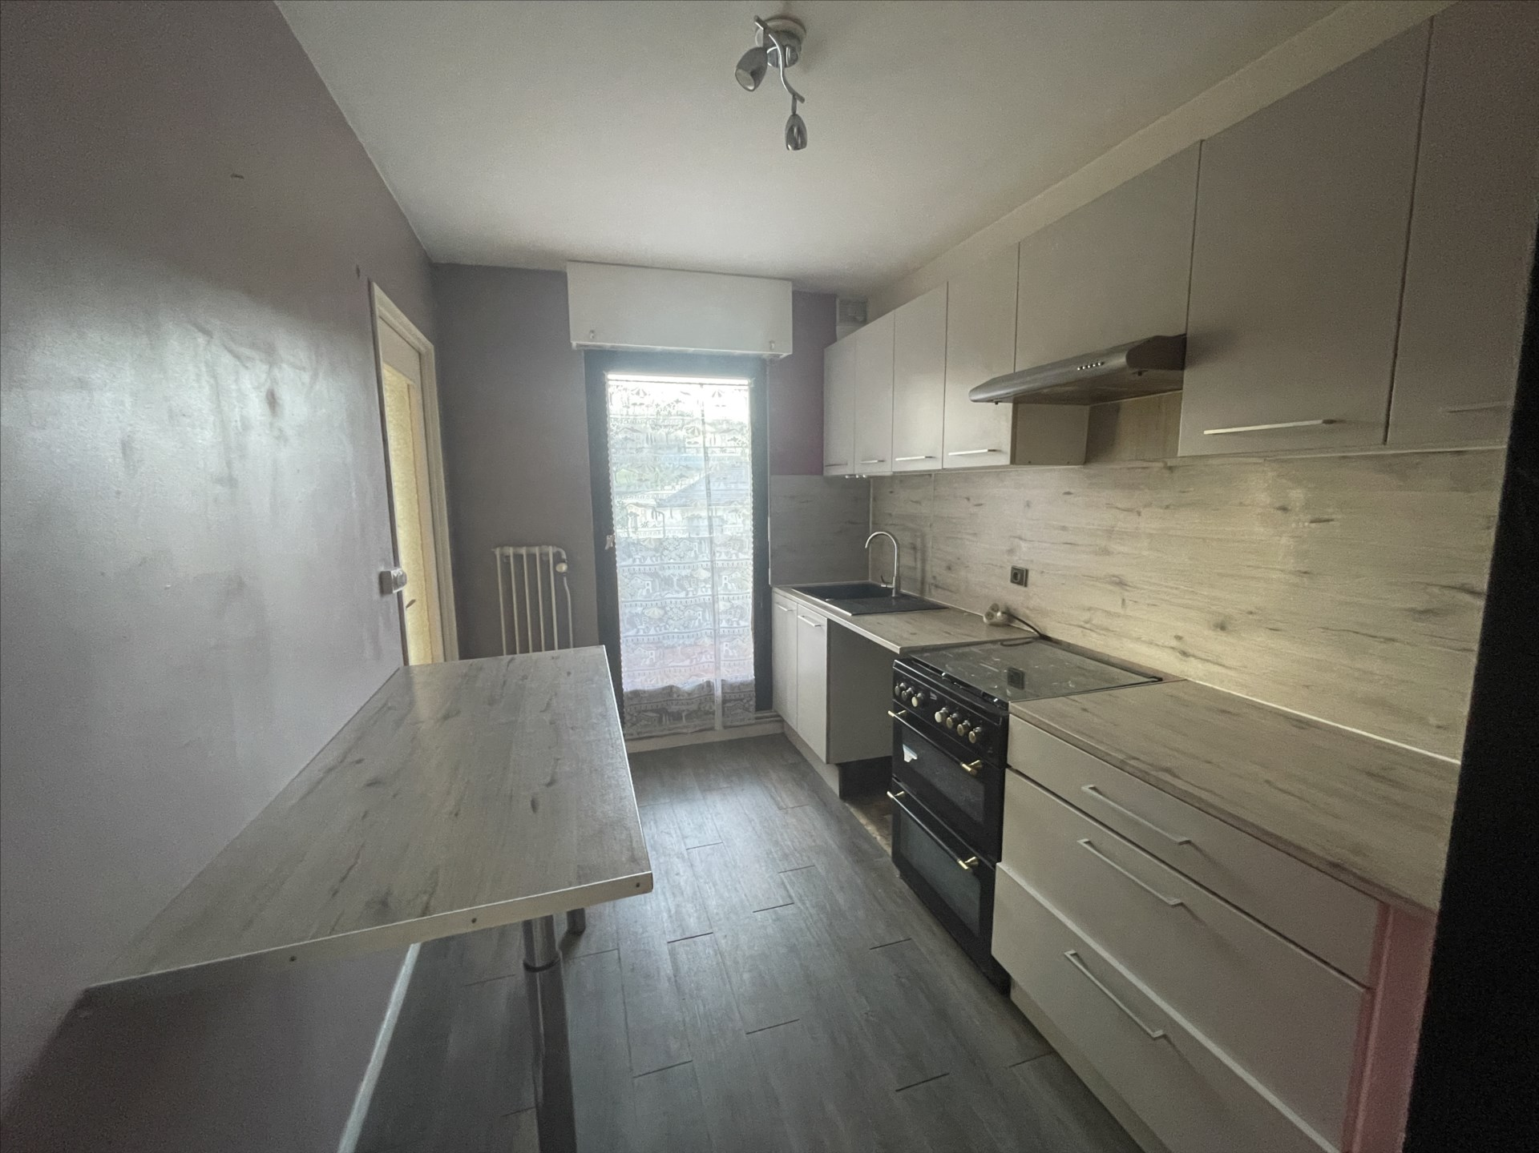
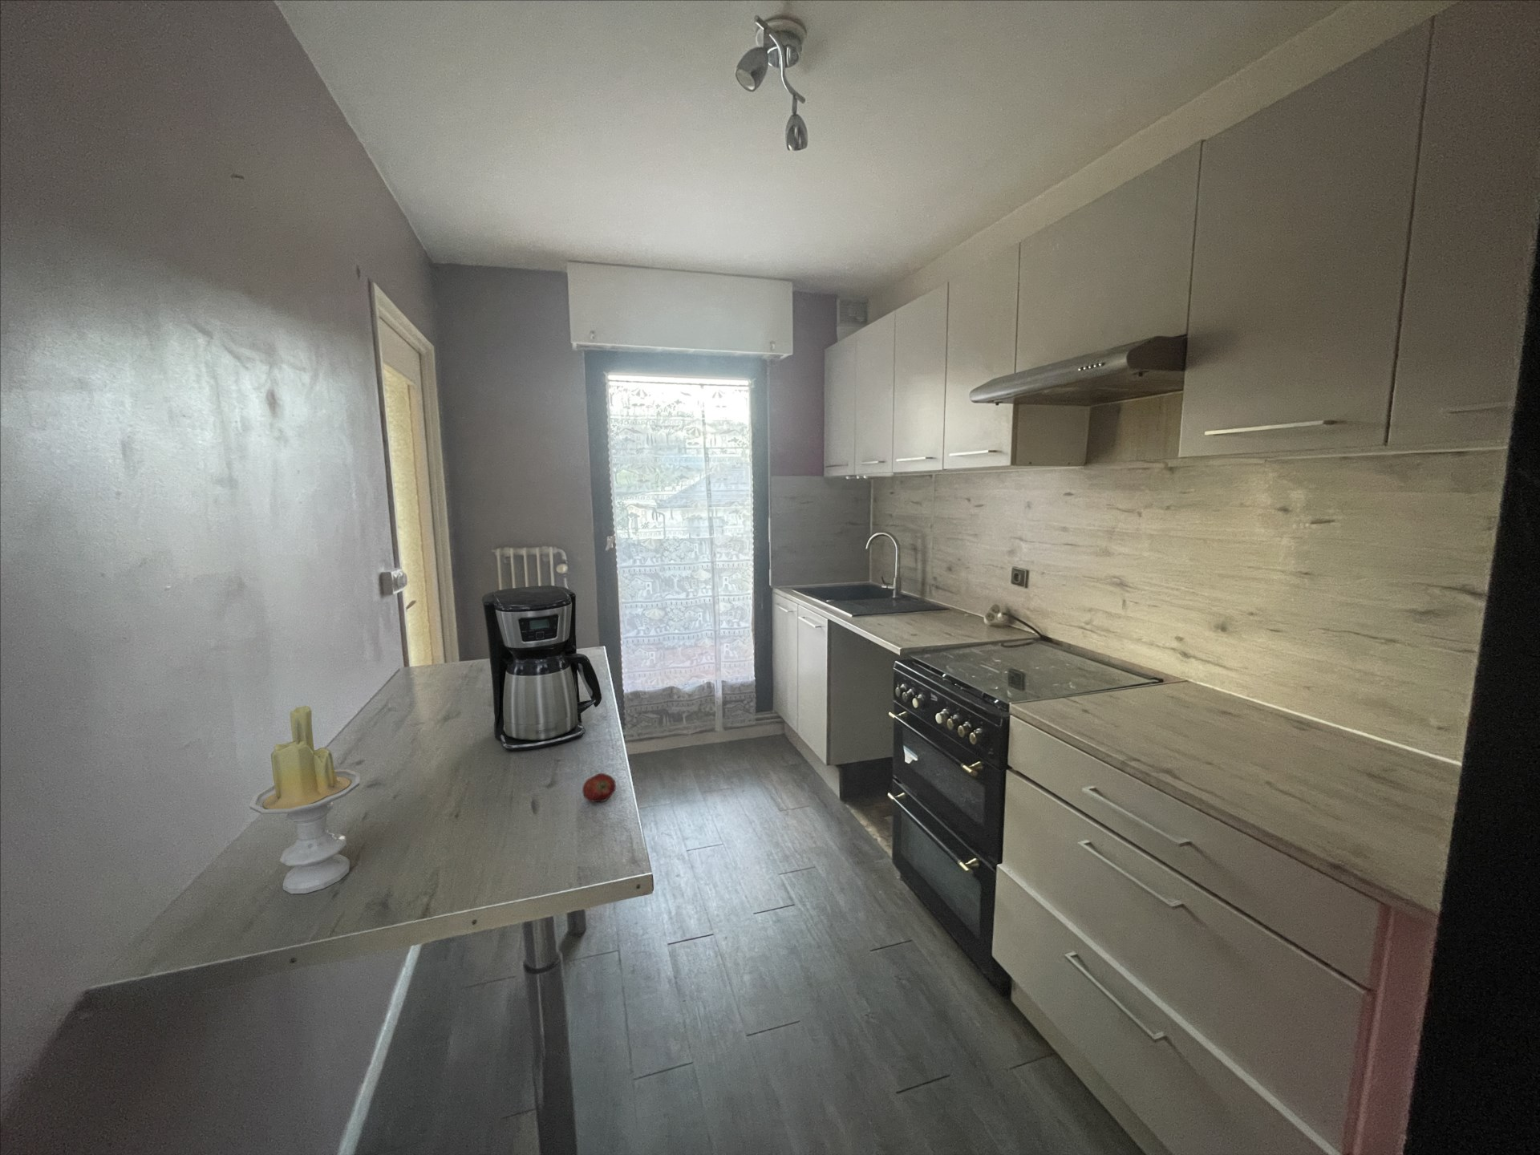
+ fruit [582,773,617,803]
+ candle [249,705,361,894]
+ coffee maker [481,585,603,751]
